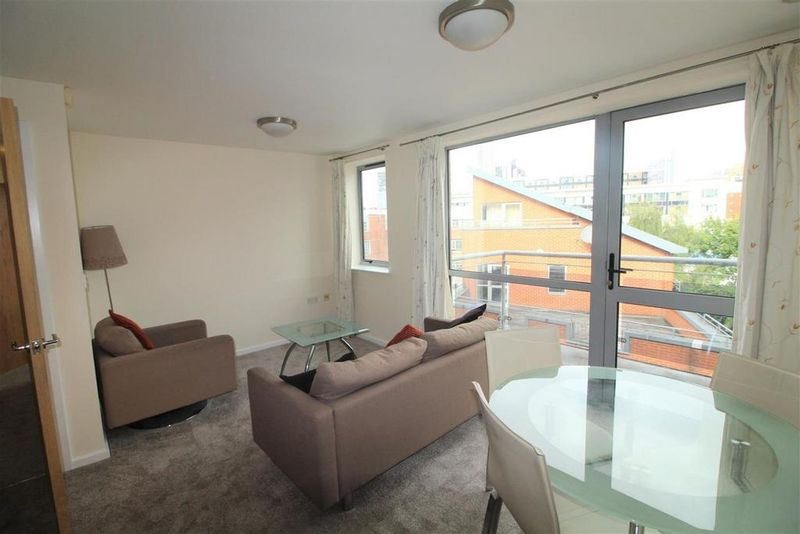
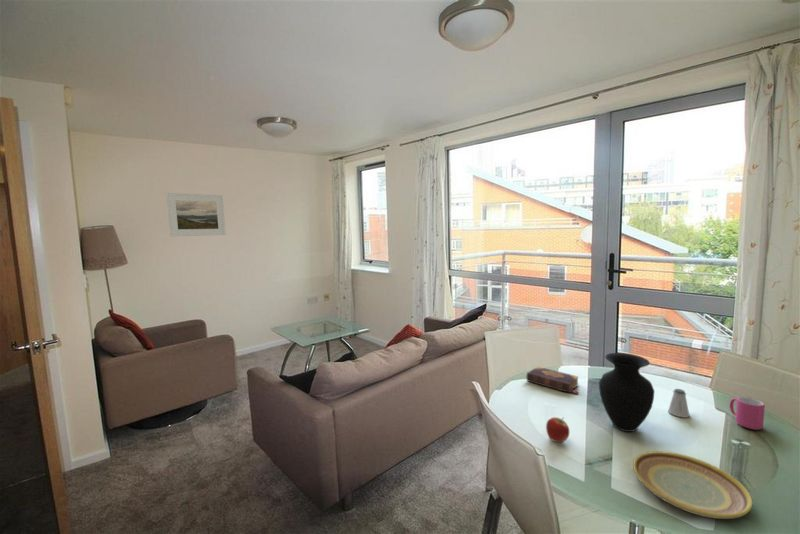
+ vase [598,352,655,433]
+ mug [729,396,766,431]
+ apple [545,416,570,443]
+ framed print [166,192,227,237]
+ plate [632,450,754,520]
+ book [526,365,581,395]
+ saltshaker [667,388,690,418]
